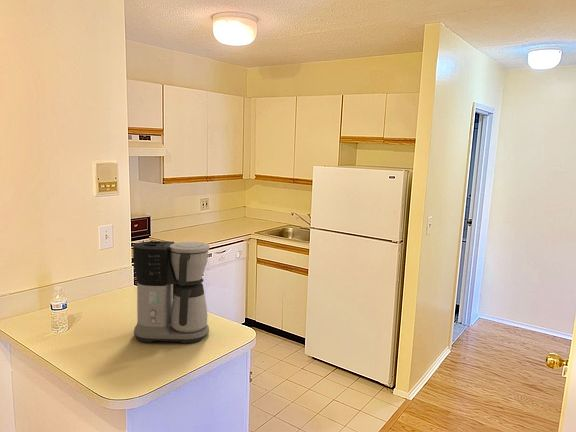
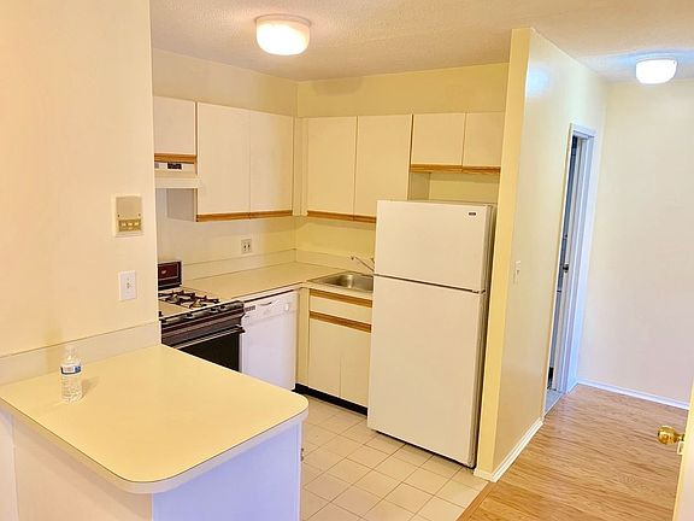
- coffee maker [132,240,210,344]
